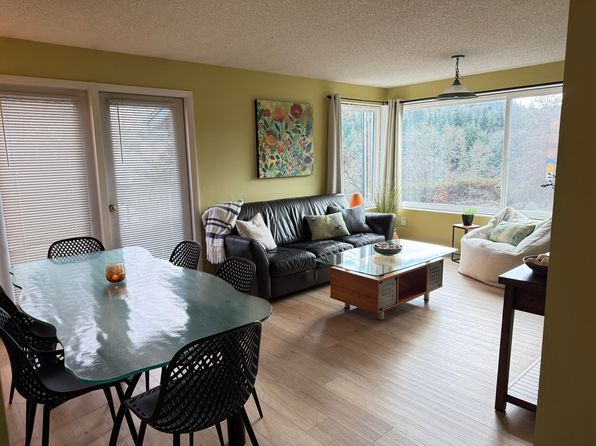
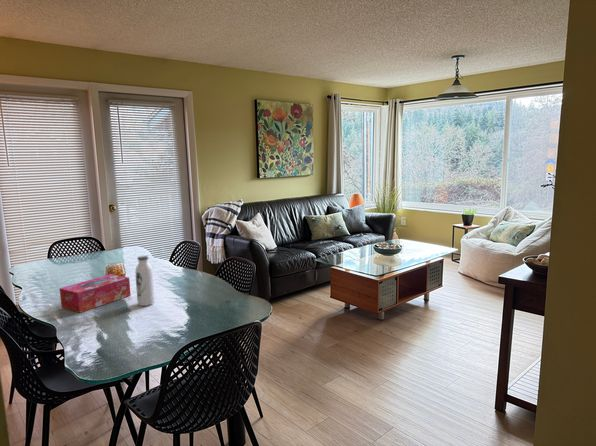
+ tissue box [58,273,132,314]
+ water bottle [134,254,156,307]
